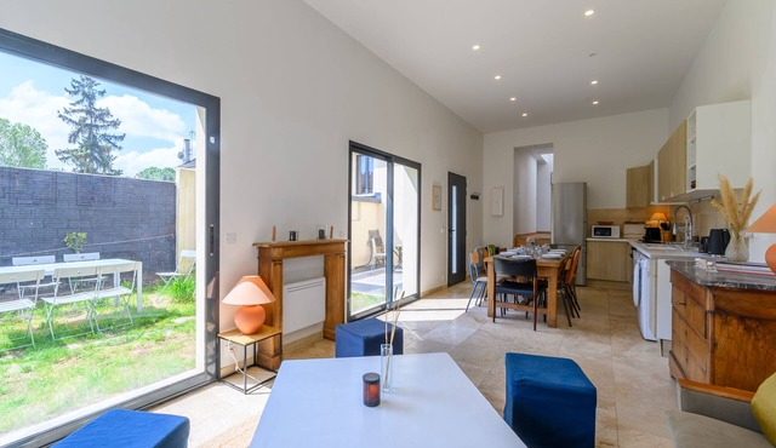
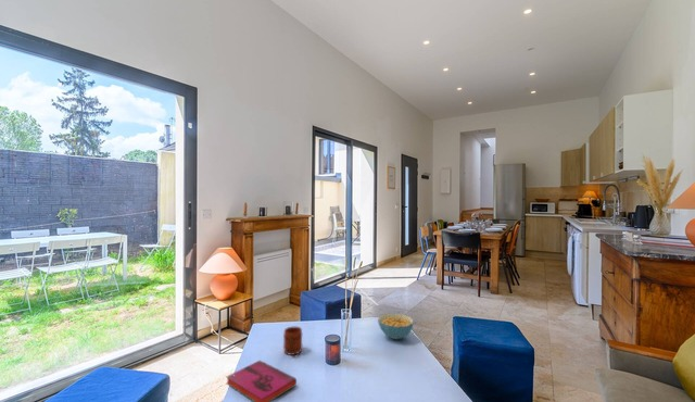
+ cereal bowl [377,313,415,340]
+ hardback book [226,360,298,402]
+ mug [282,326,303,356]
